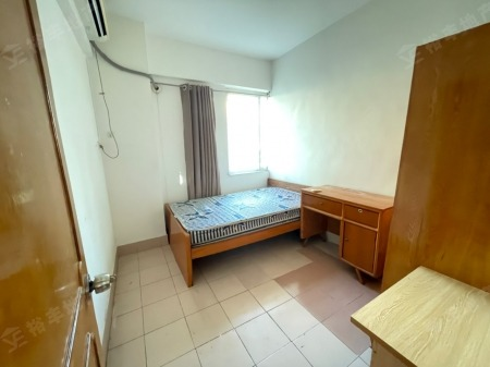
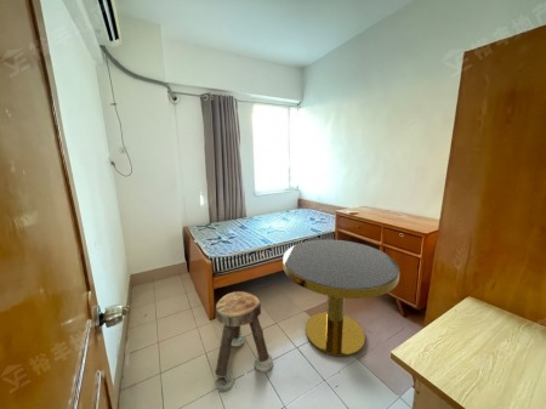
+ stool [215,290,274,393]
+ side table [281,239,400,358]
